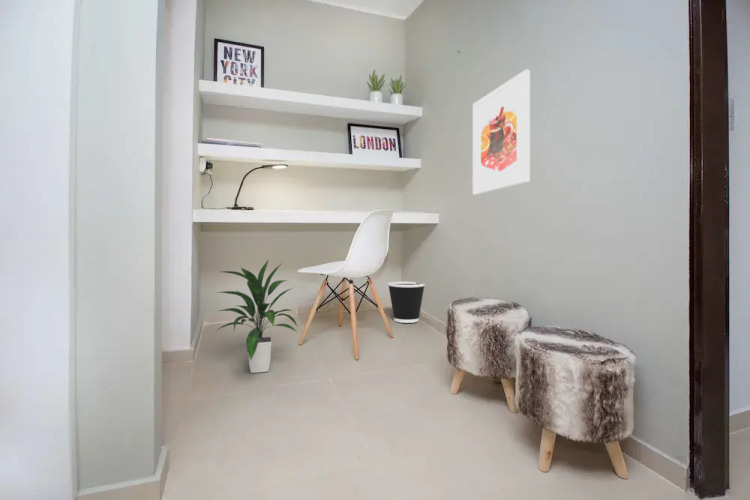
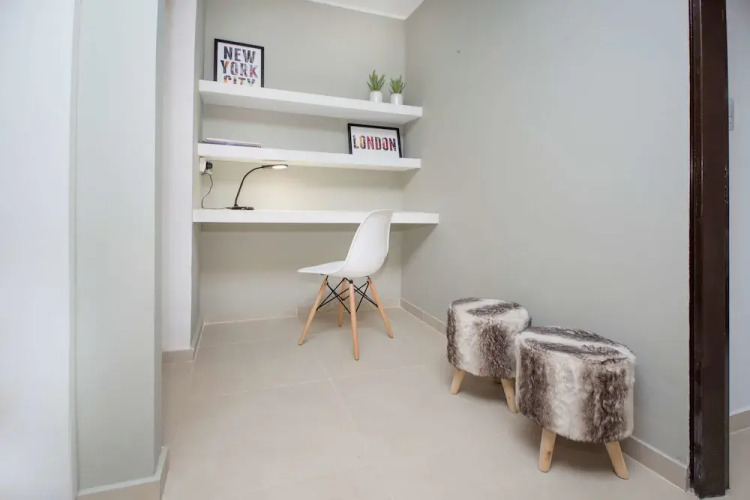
- indoor plant [213,258,298,374]
- wastebasket [387,281,426,324]
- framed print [472,68,531,196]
